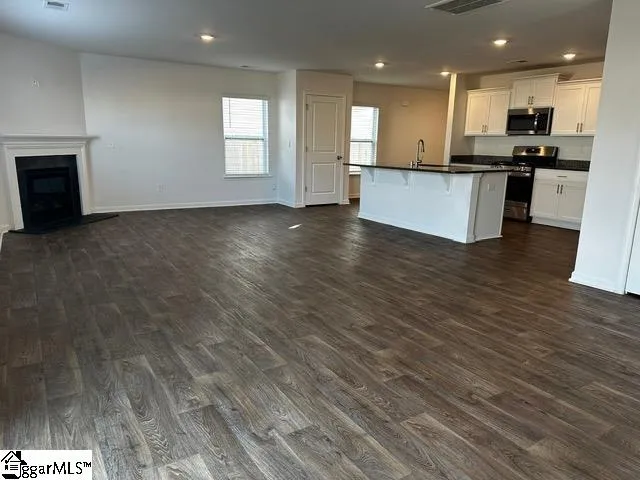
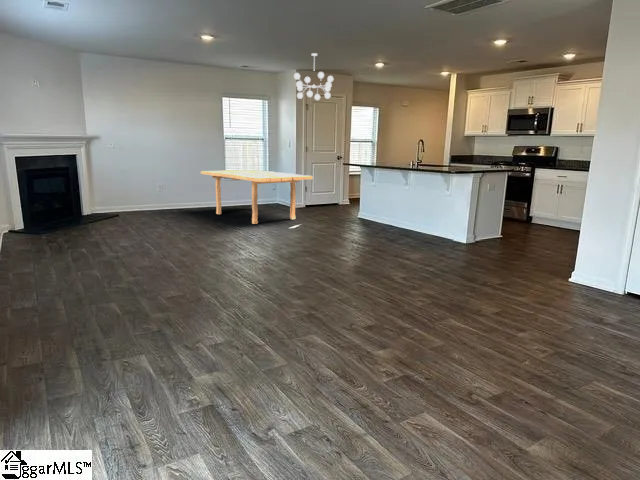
+ chandelier [293,52,335,101]
+ dining table [200,169,314,225]
